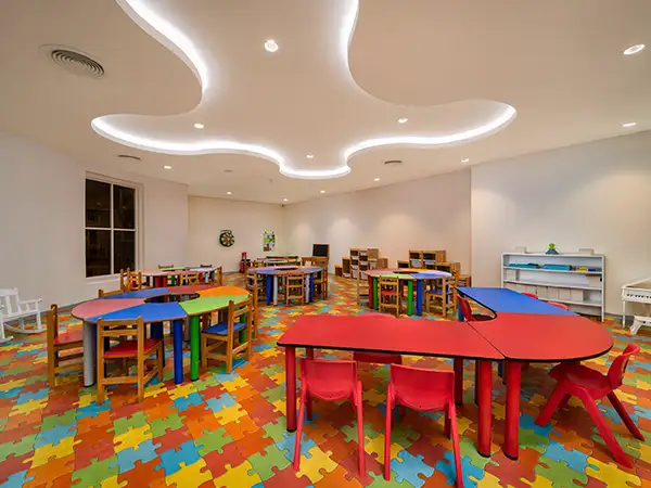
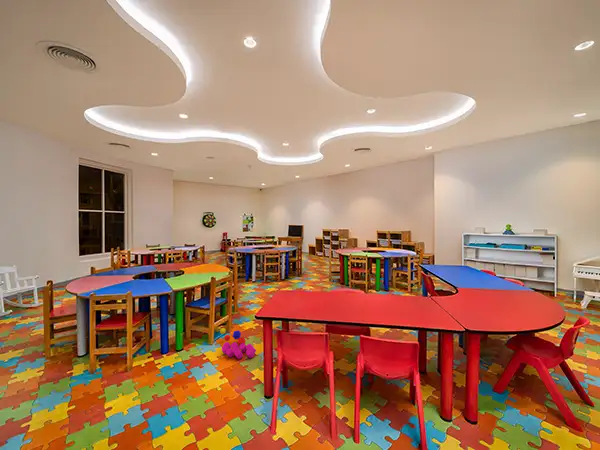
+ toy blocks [219,327,257,360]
